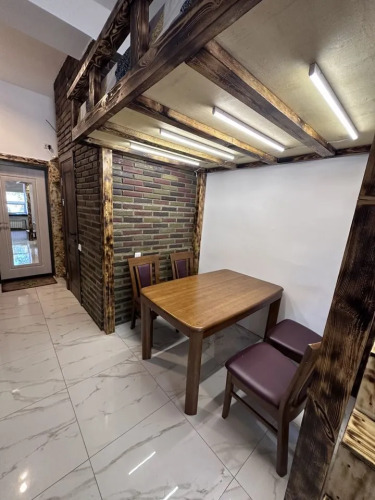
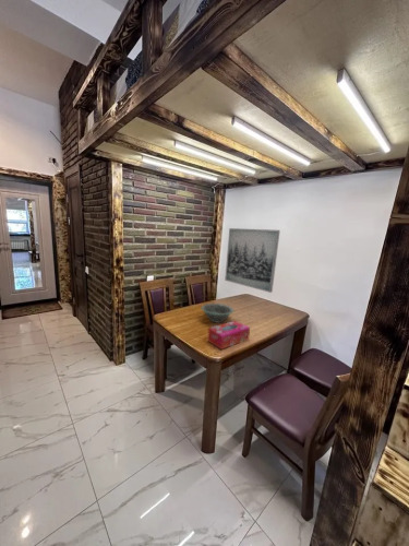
+ wall art [224,227,281,294]
+ decorative bowl [201,302,234,324]
+ tissue box [206,320,251,351]
